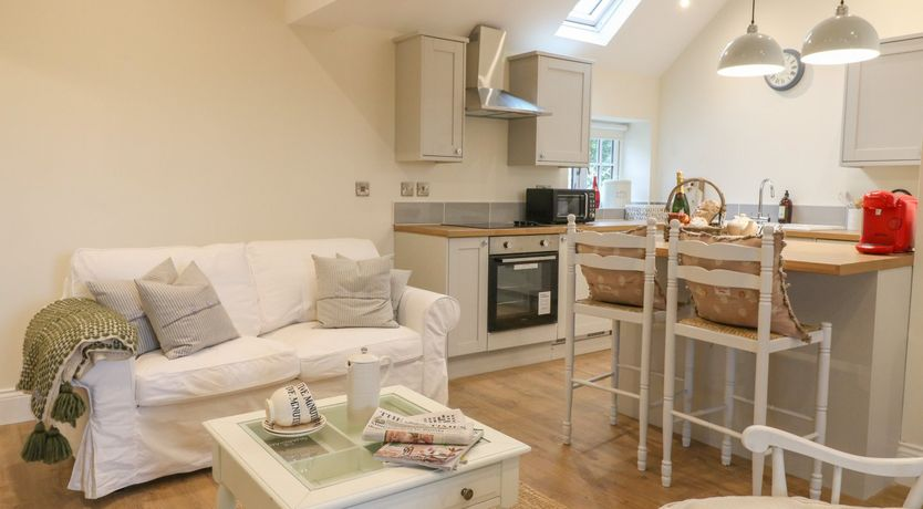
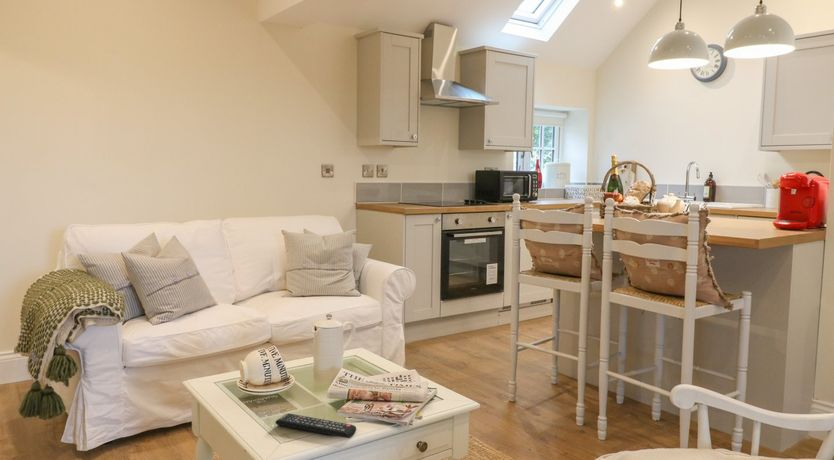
+ remote control [274,412,357,439]
